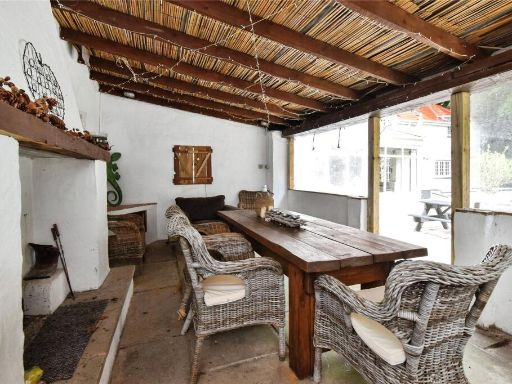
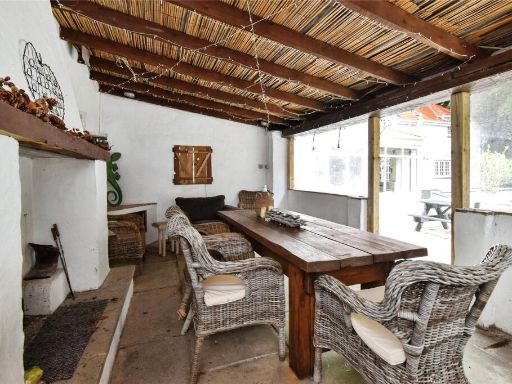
+ side table [150,220,179,257]
